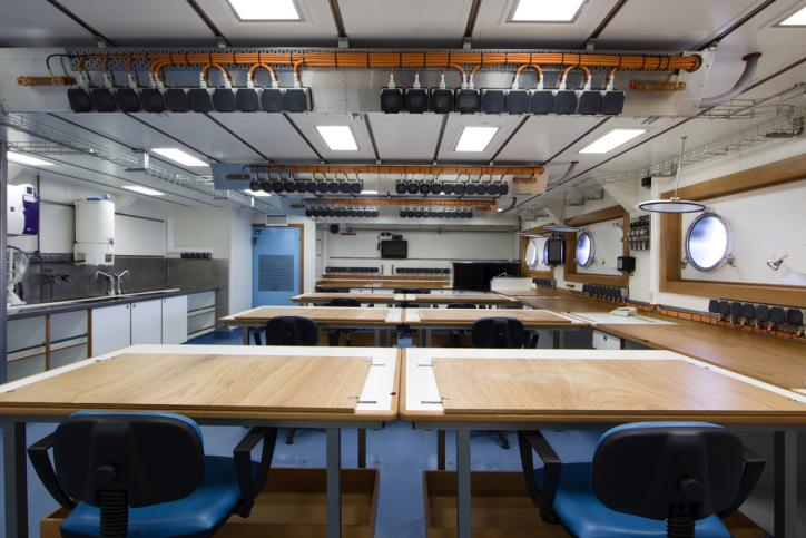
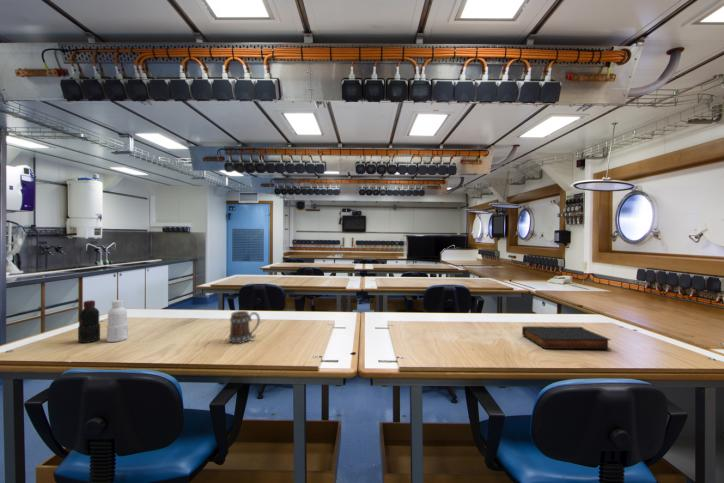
+ mug [228,310,261,344]
+ bottle [77,299,129,344]
+ book [521,325,612,350]
